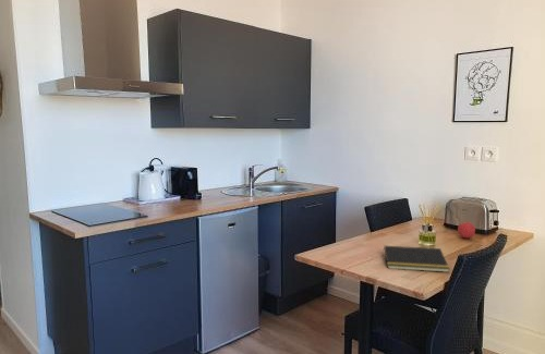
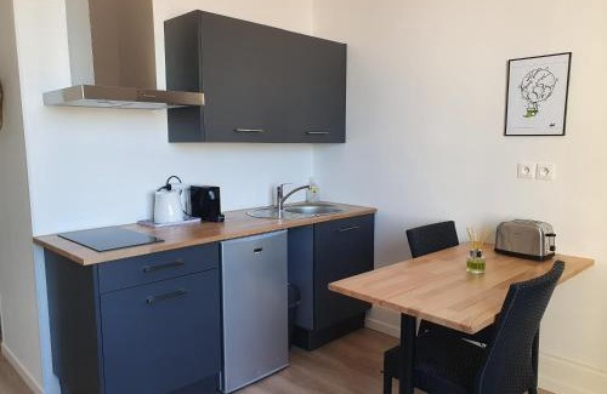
- fruit [457,220,476,240]
- notepad [382,245,450,273]
